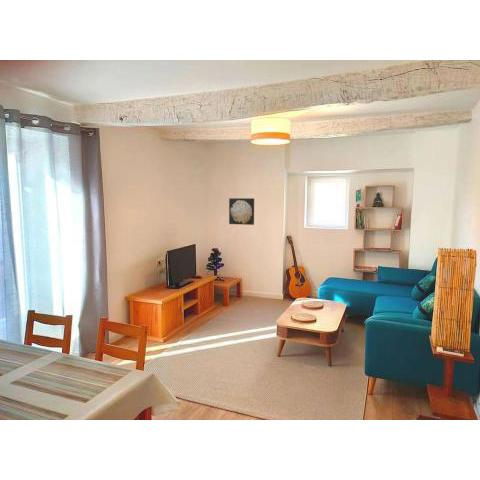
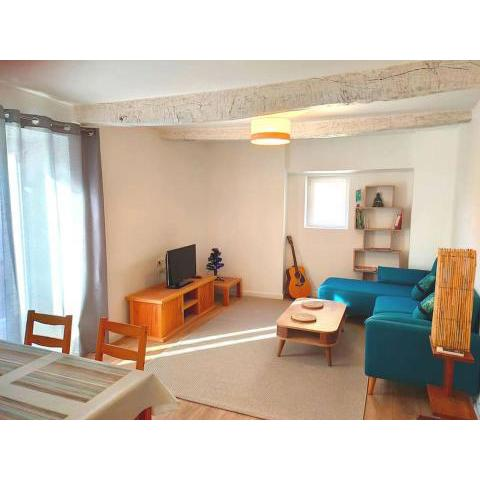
- wall art [228,197,255,226]
